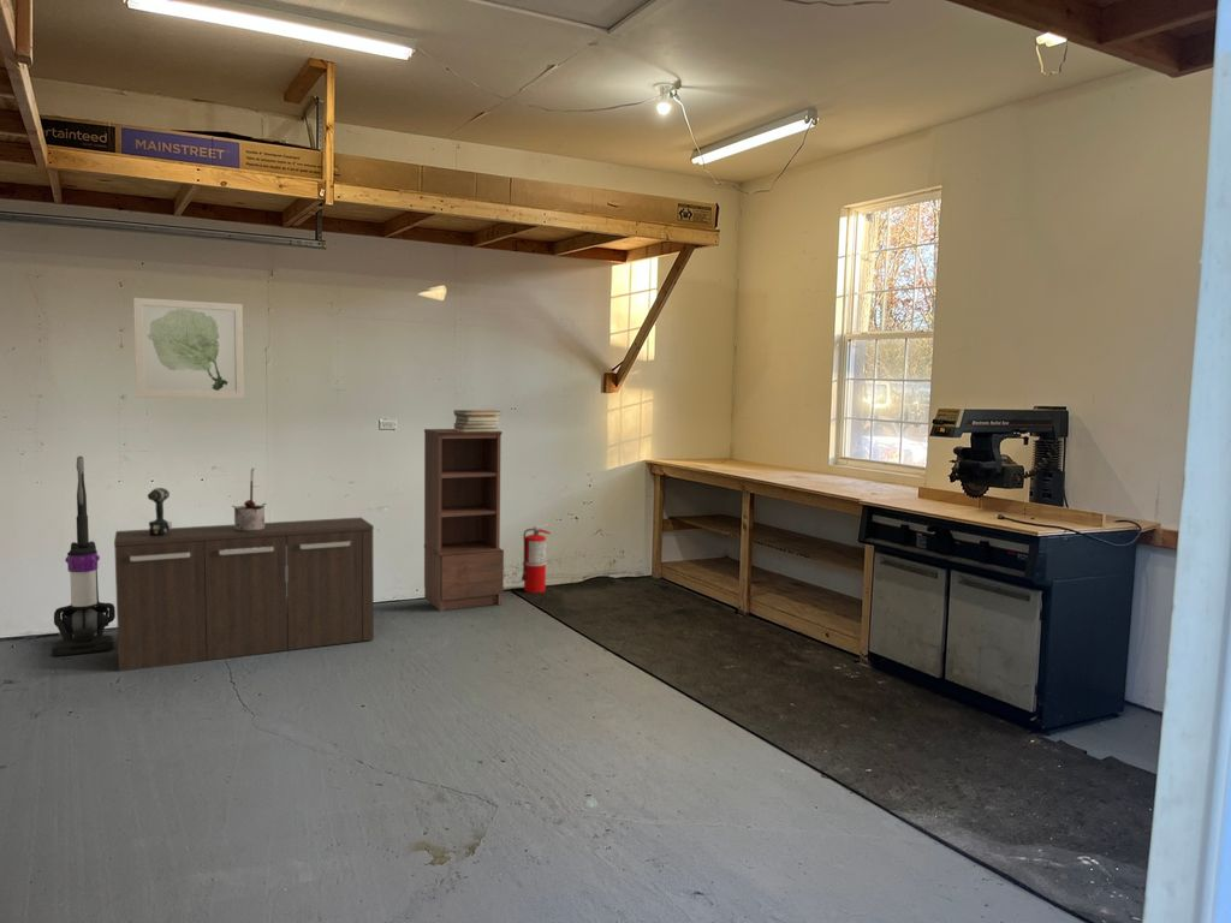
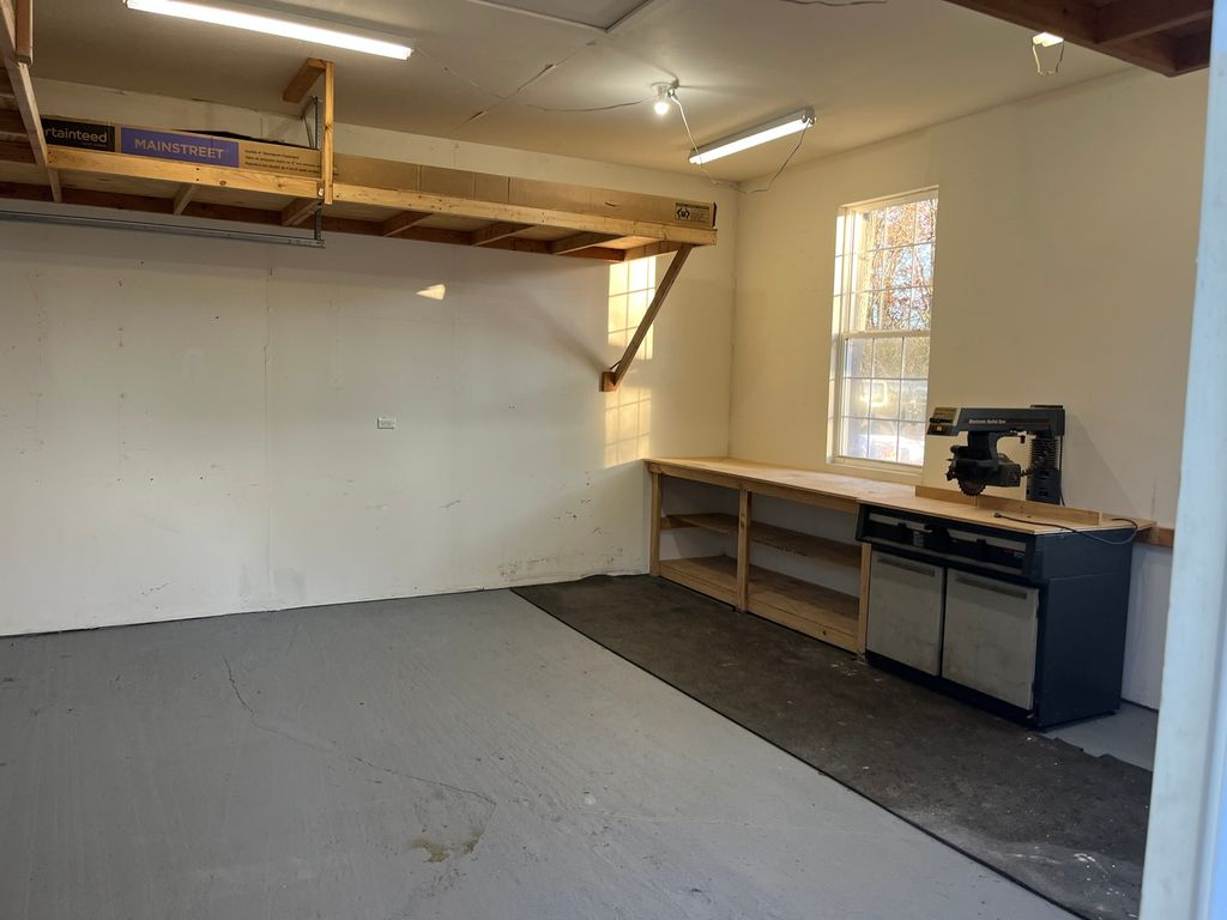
- power drill [147,487,172,536]
- fire extinguisher [521,523,552,594]
- wall art [132,297,245,400]
- shelving unit [423,428,505,612]
- vacuum cleaner [50,455,117,657]
- storage cabinet [113,517,375,673]
- book stack [453,409,502,431]
- paint can [231,468,268,531]
